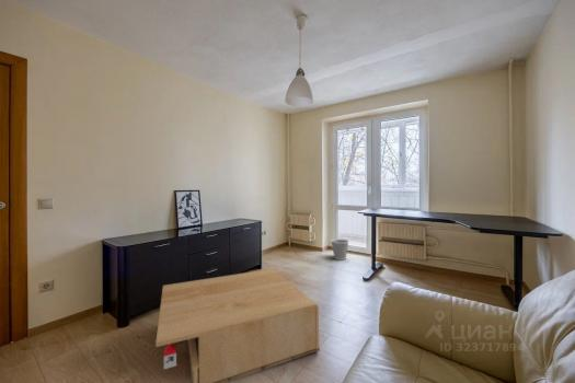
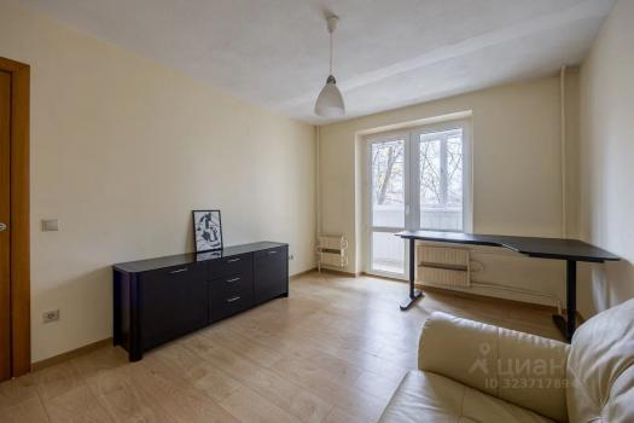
- coffee table [154,268,321,383]
- wastebasket [330,237,350,260]
